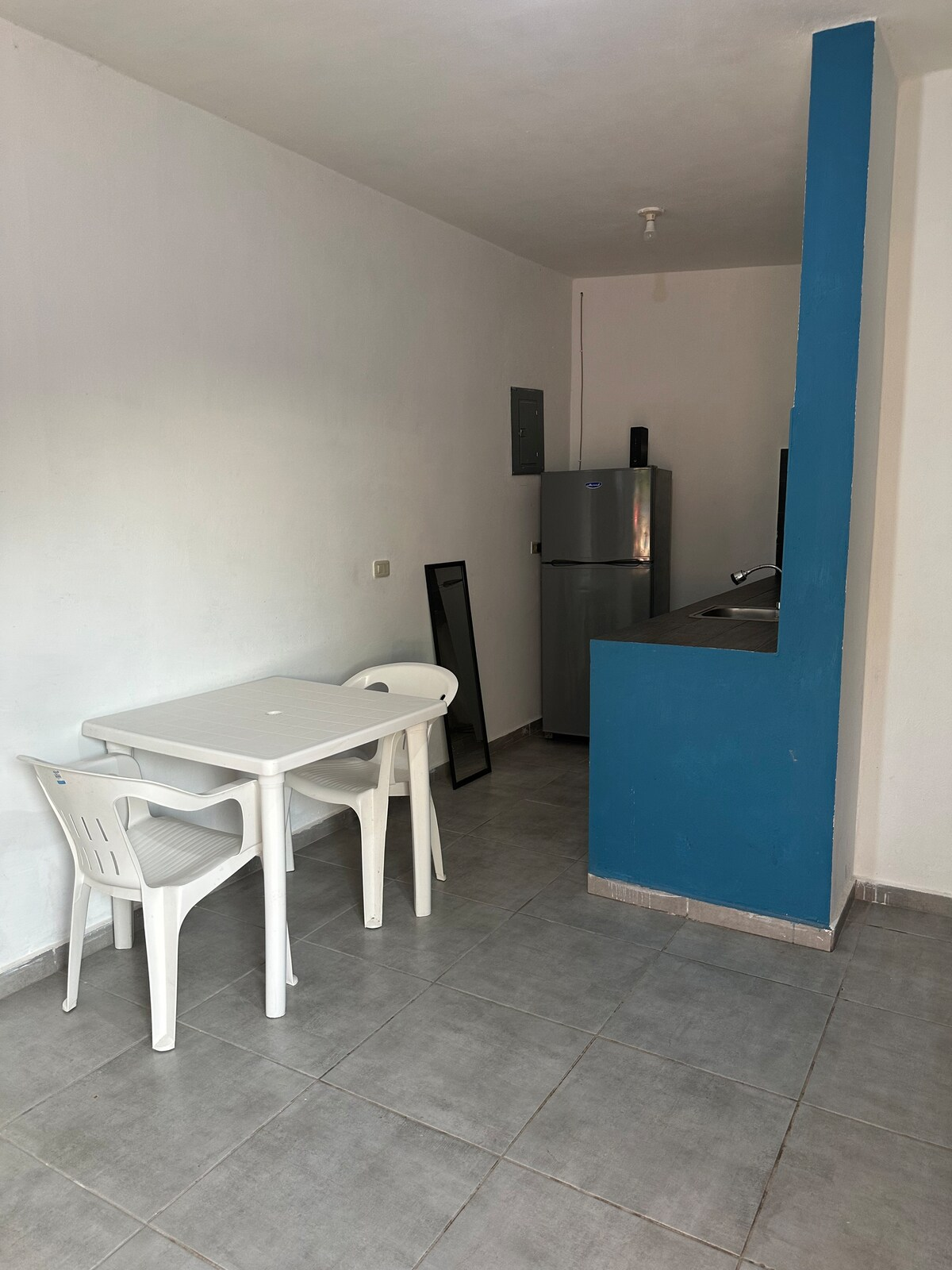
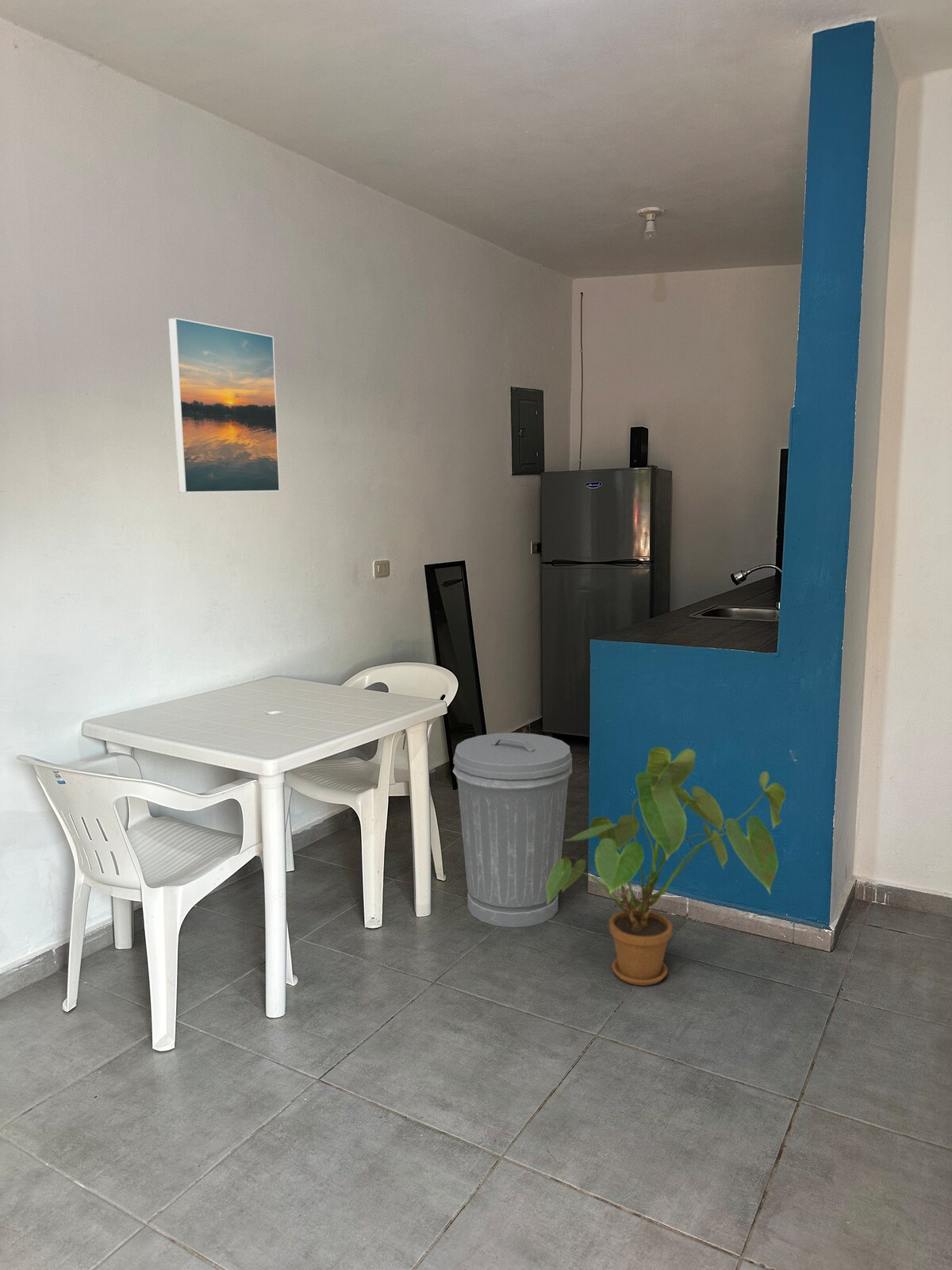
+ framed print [168,317,281,494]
+ trash can [452,732,573,928]
+ house plant [547,746,787,987]
